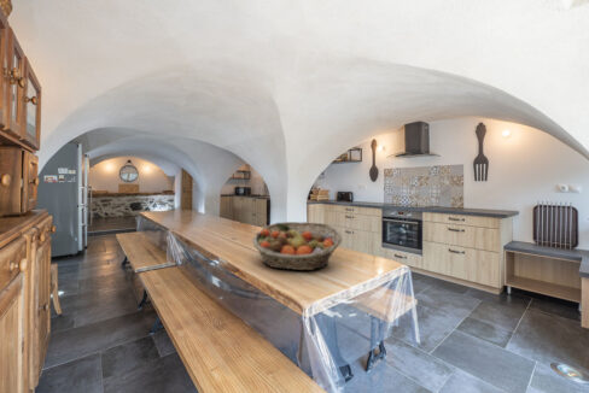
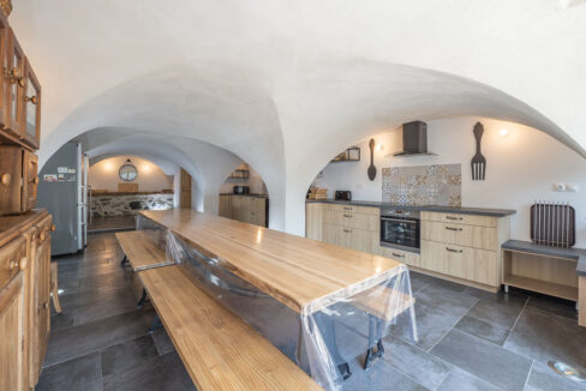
- fruit basket [251,221,343,271]
